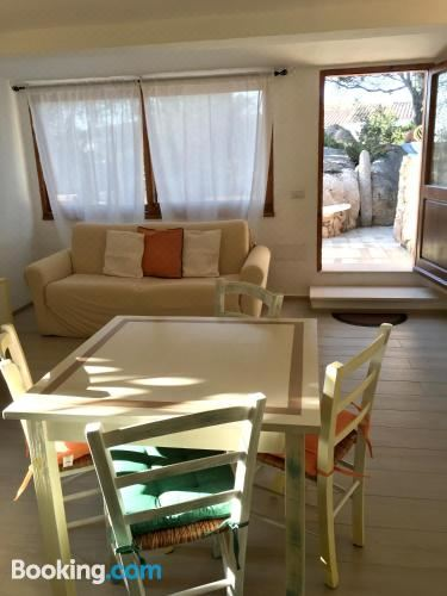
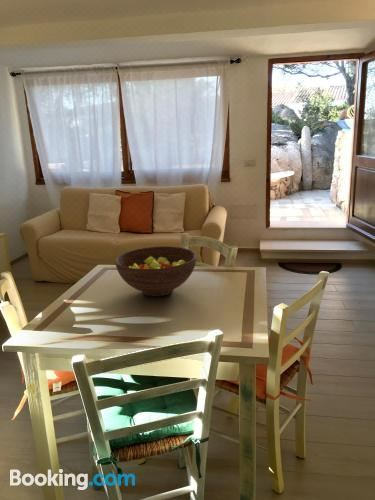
+ fruit bowl [114,245,197,297]
